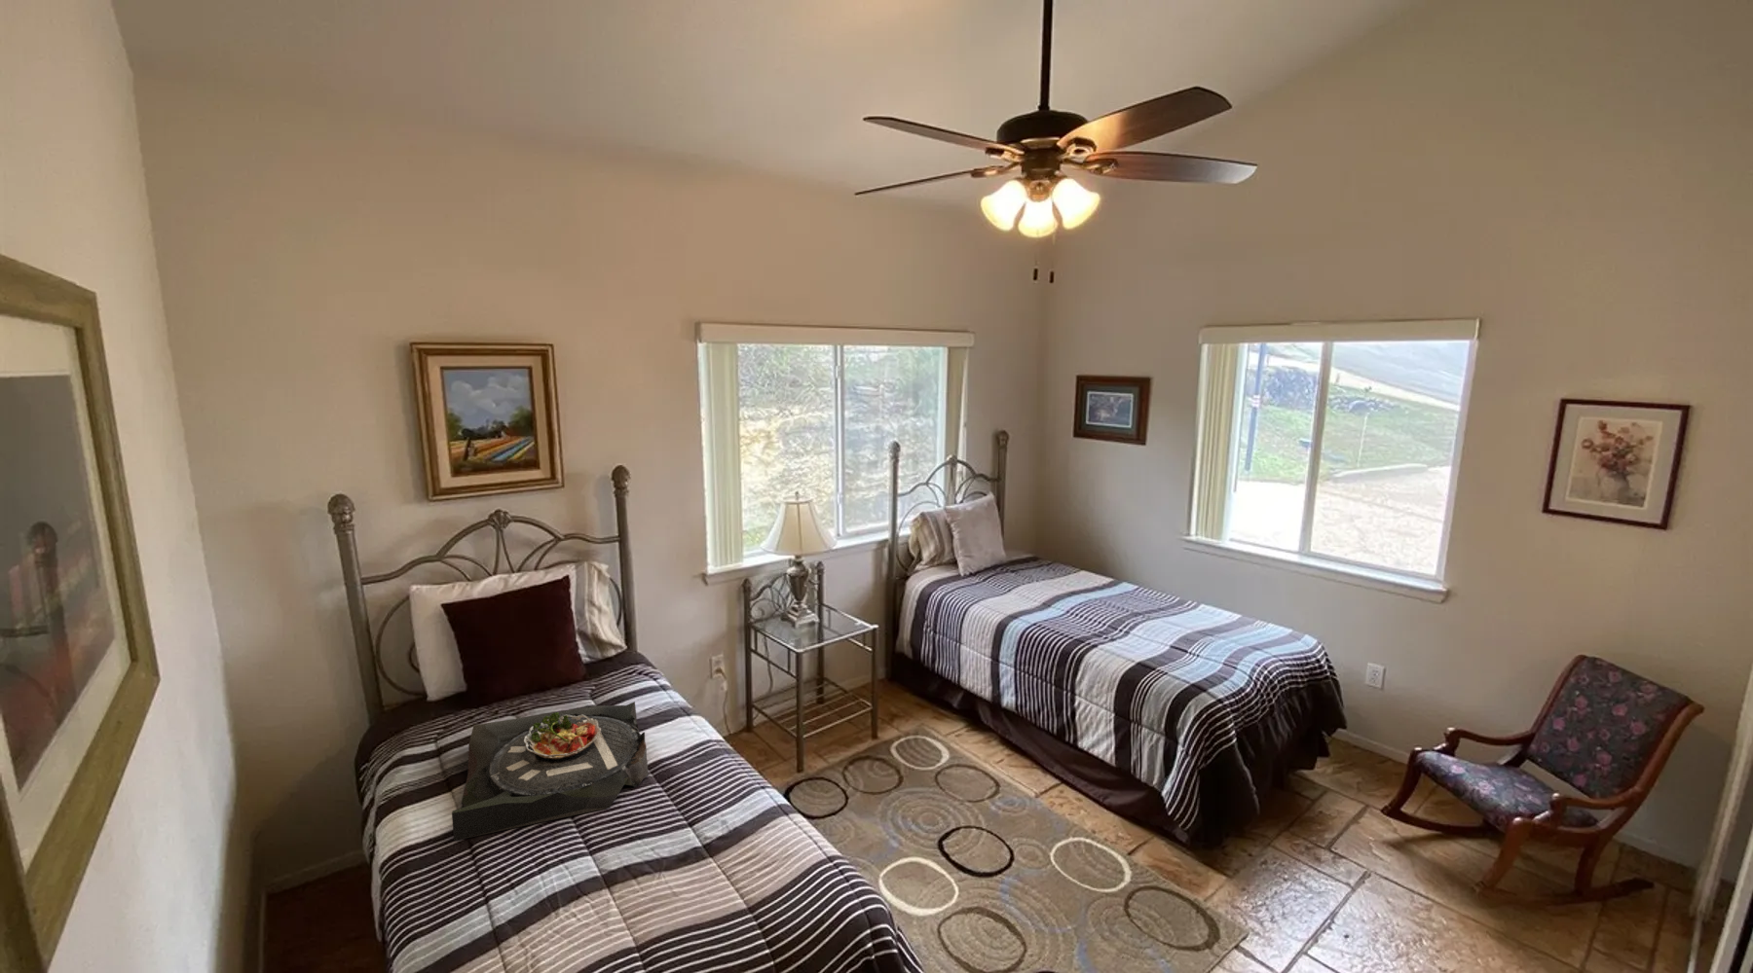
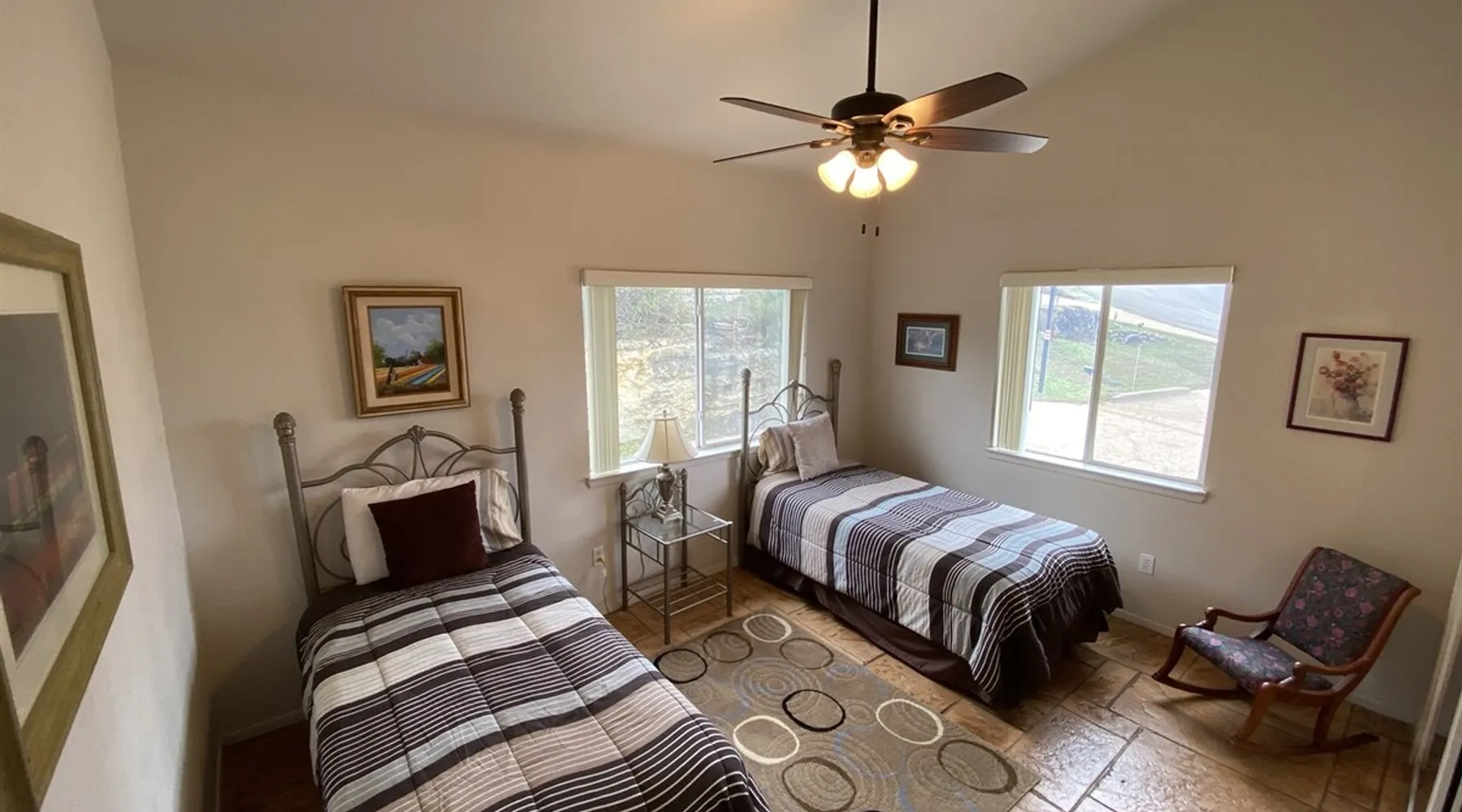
- serving tray [451,701,650,841]
